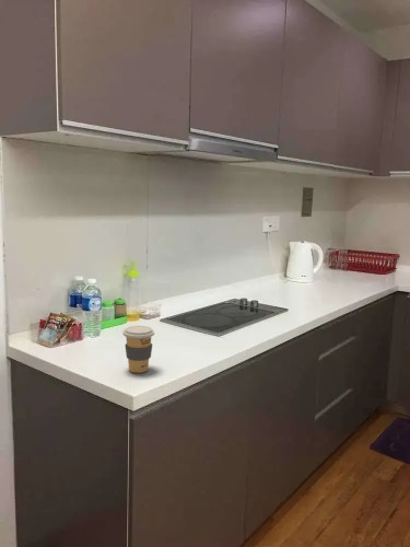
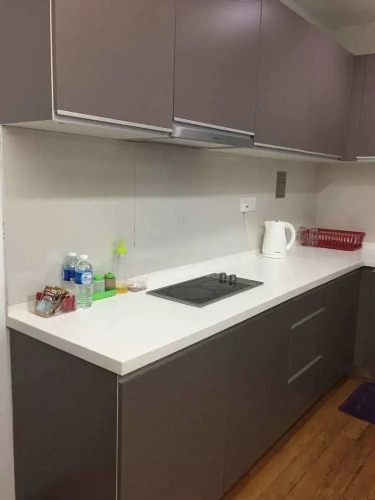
- coffee cup [121,325,155,374]
